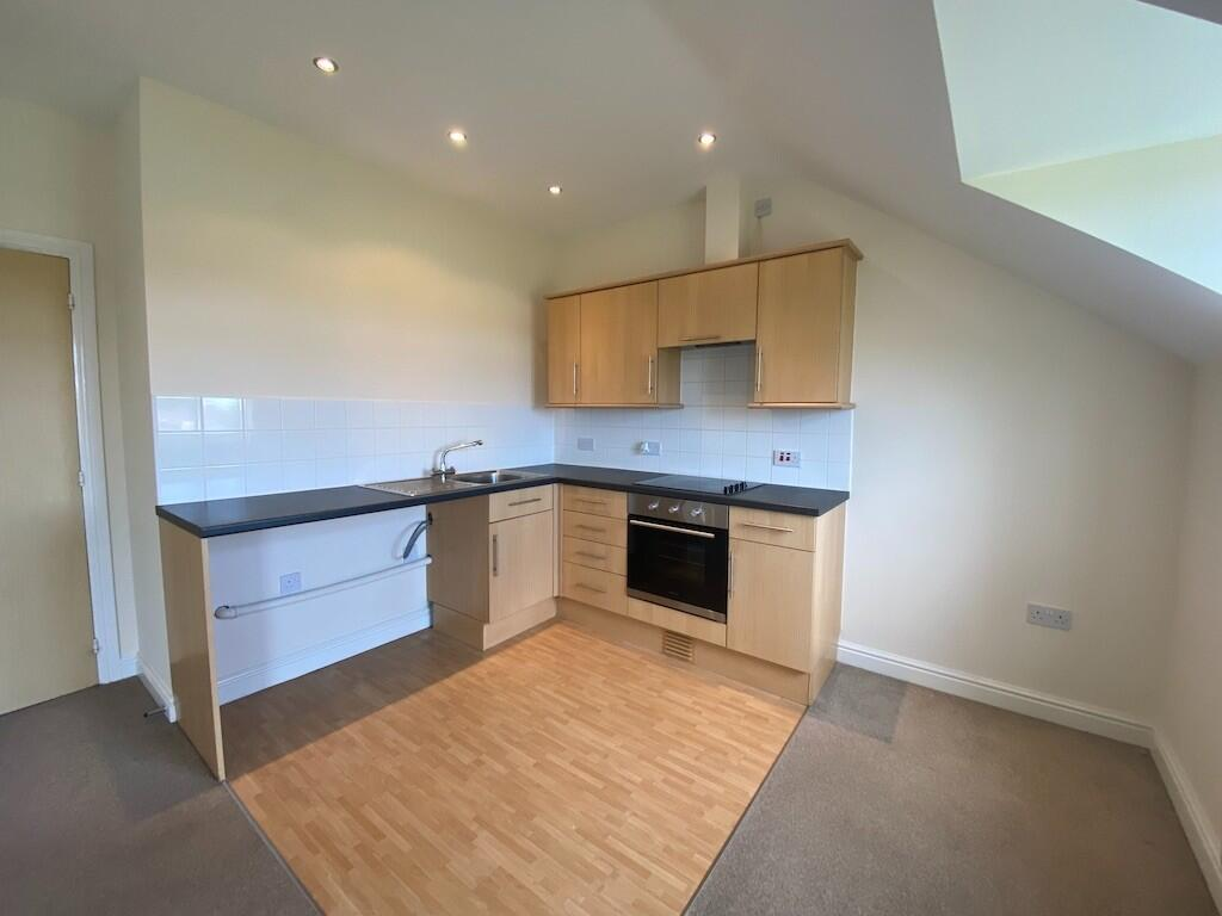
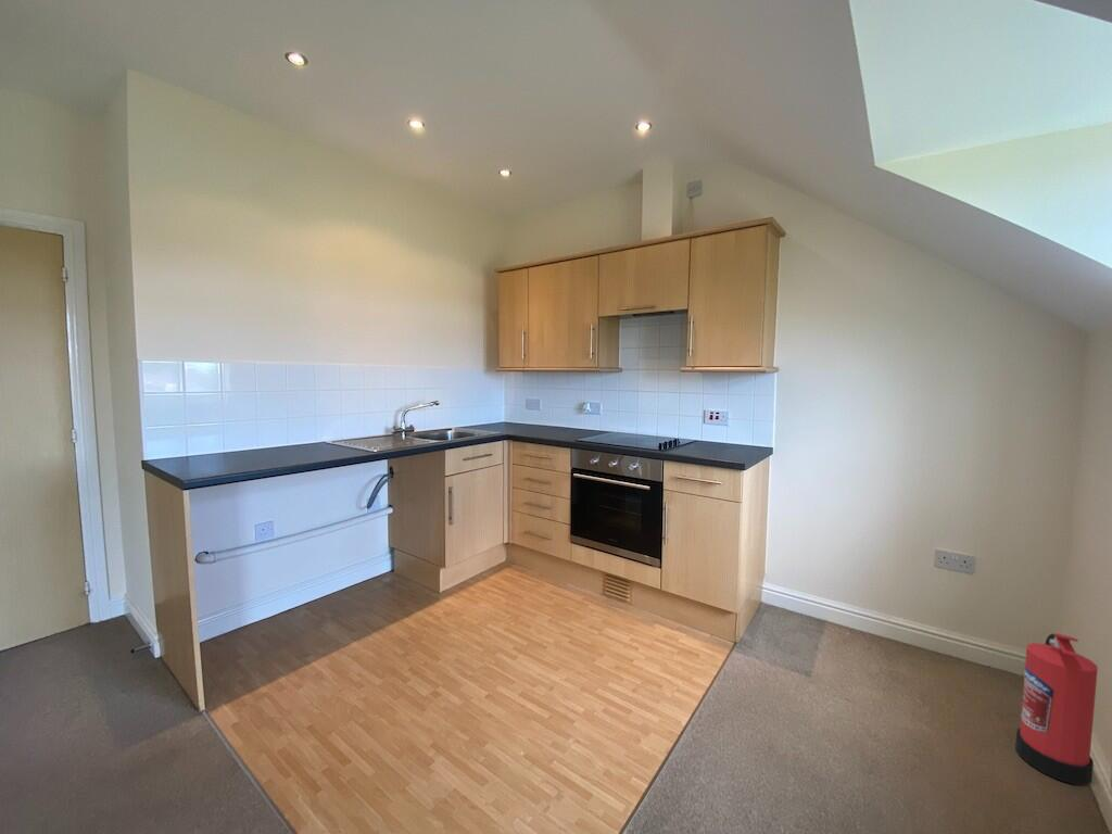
+ fire extinguisher [1014,632,1099,786]
